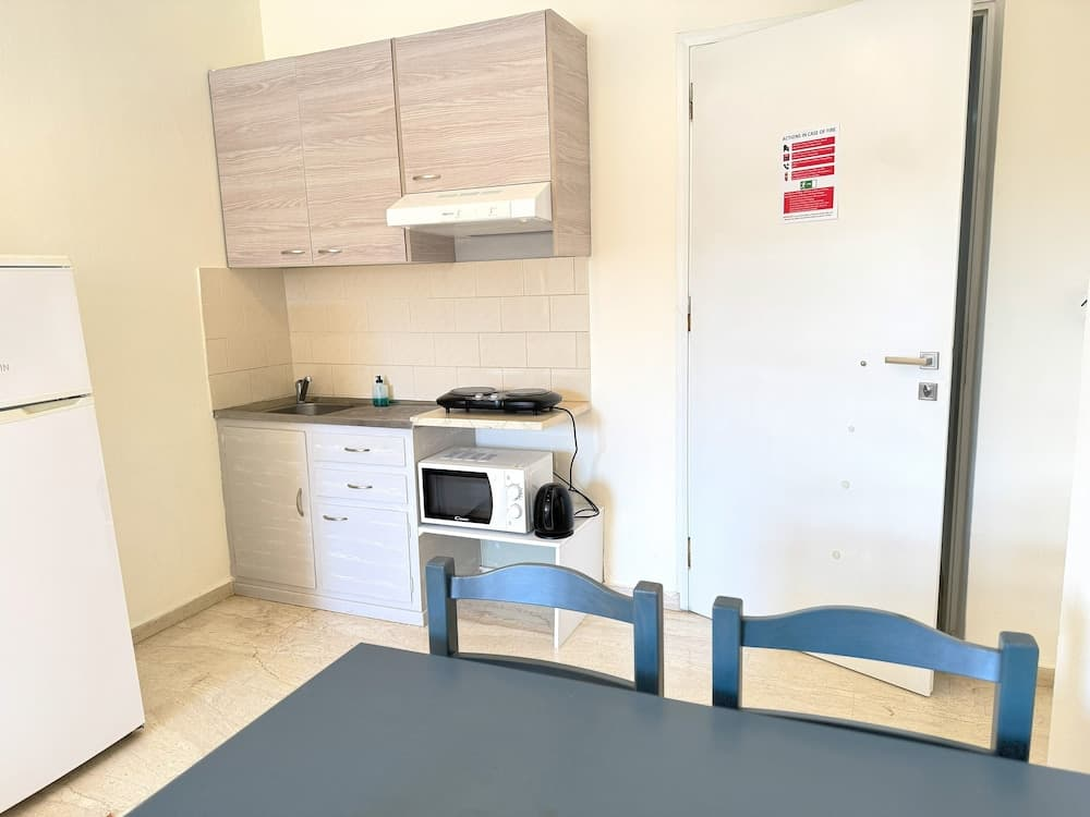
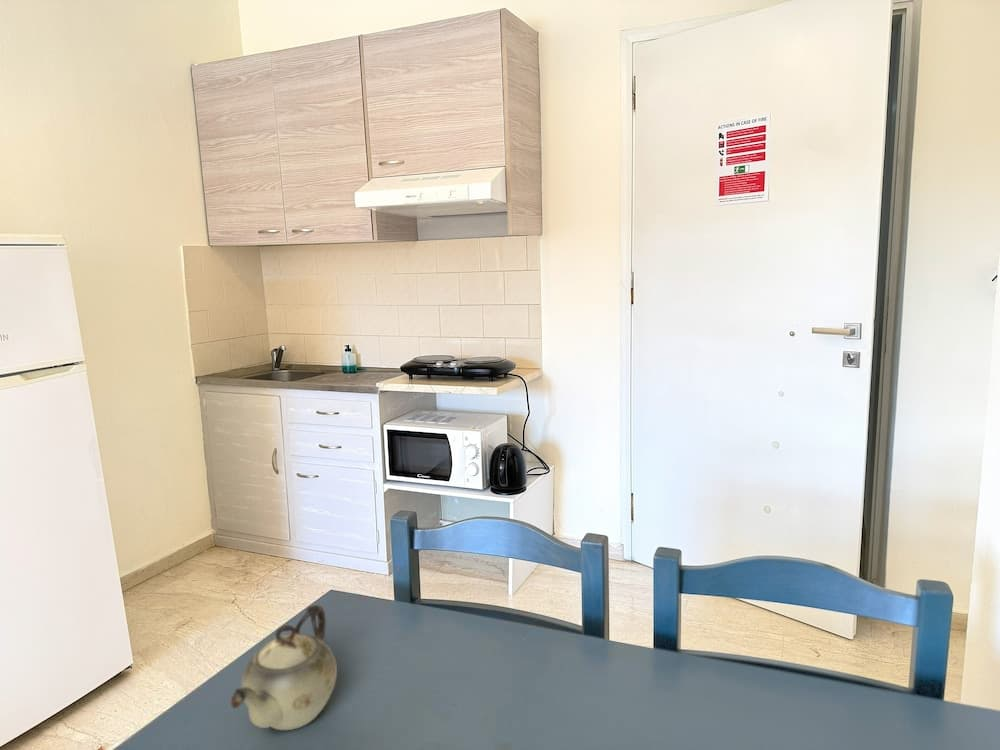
+ teapot [230,604,338,731]
